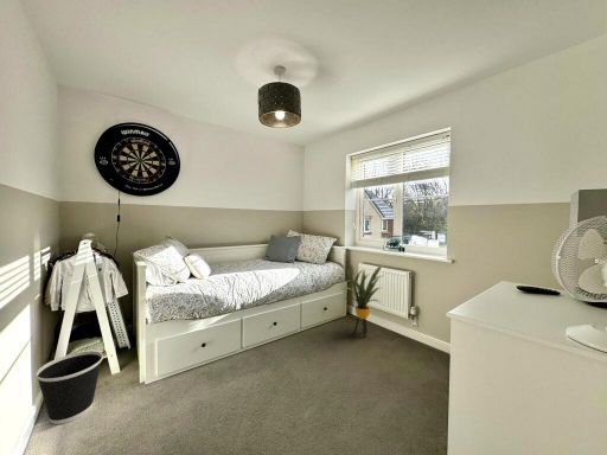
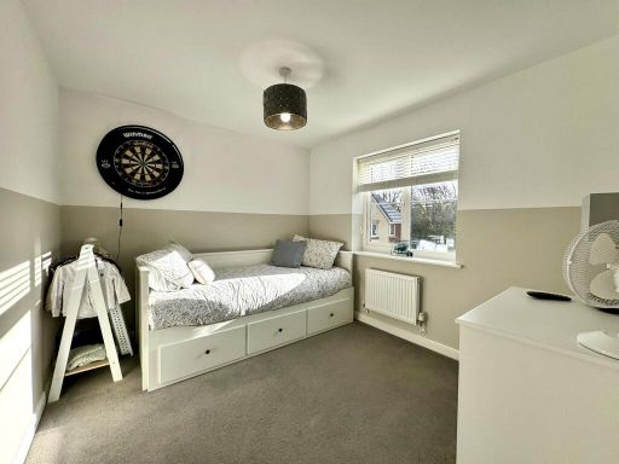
- wastebasket [34,350,104,425]
- house plant [340,262,385,339]
